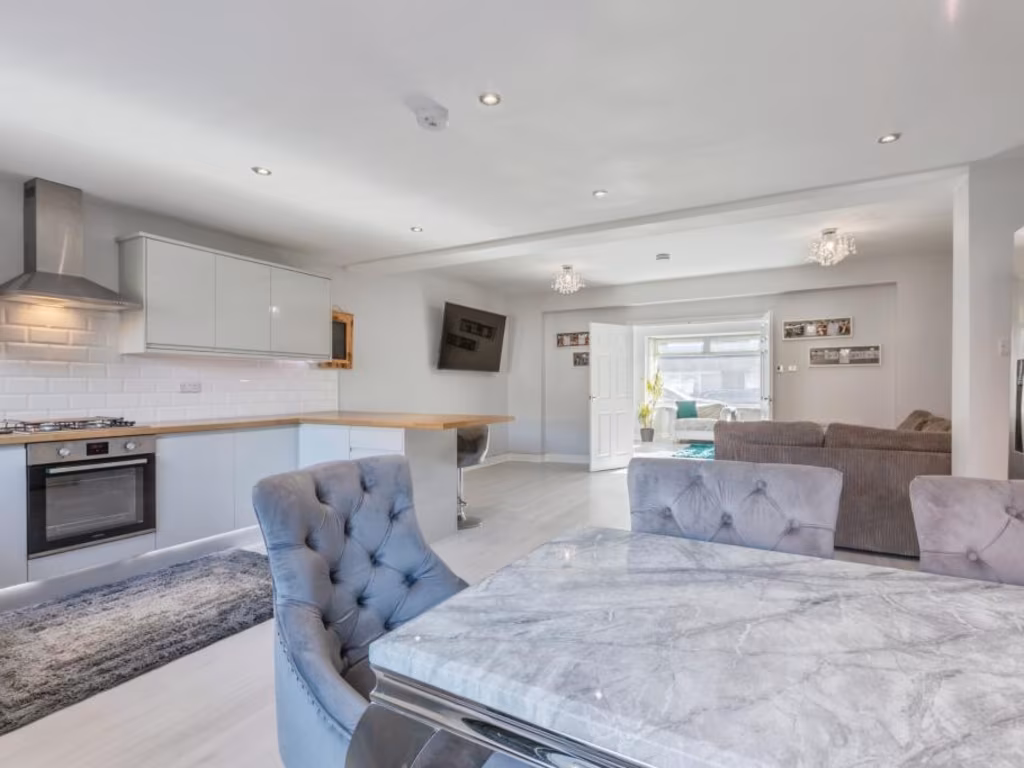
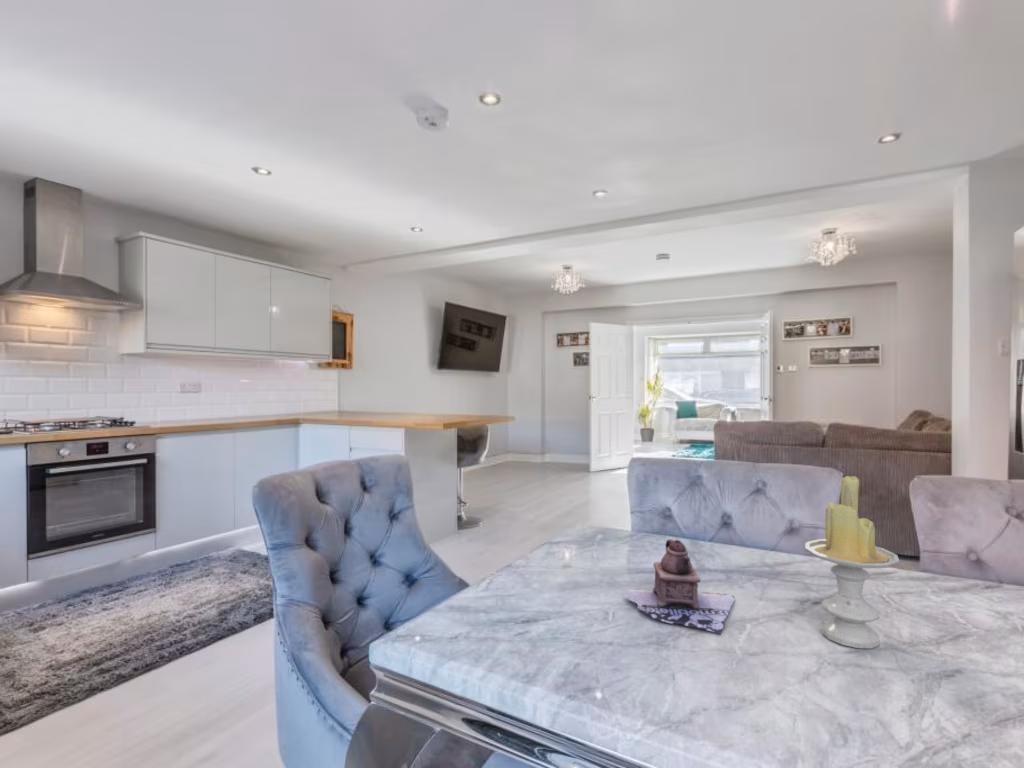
+ teapot [623,539,736,635]
+ candle [804,475,900,649]
